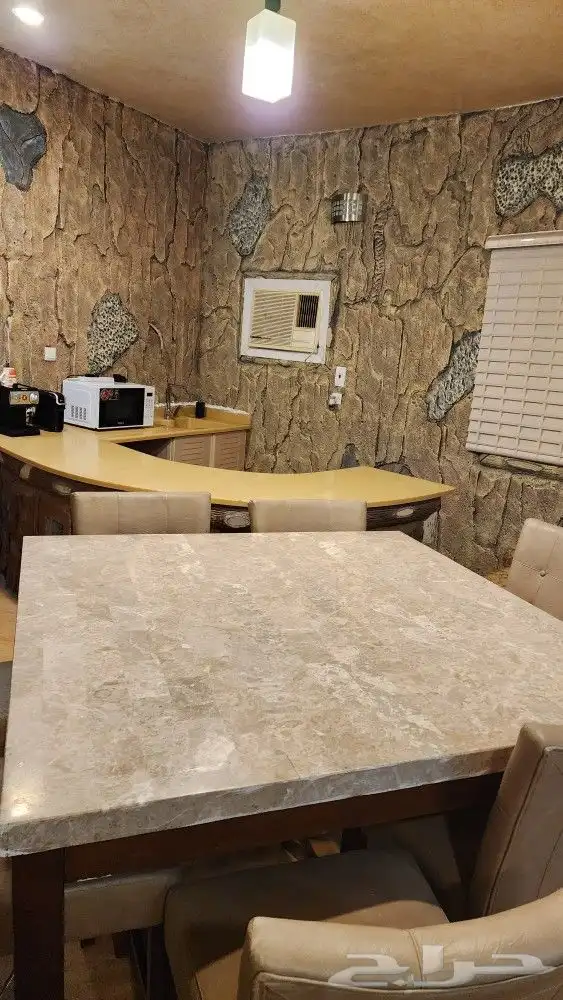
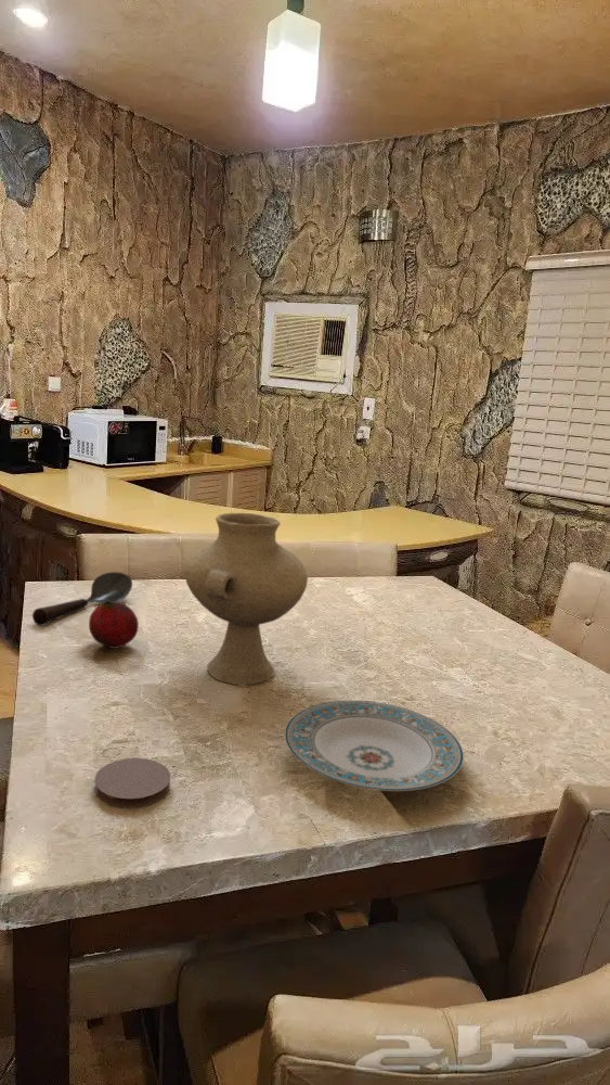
+ fruit [88,600,140,649]
+ plate [284,700,465,792]
+ coaster [93,757,171,809]
+ spoon [31,571,133,627]
+ vase [184,512,309,686]
